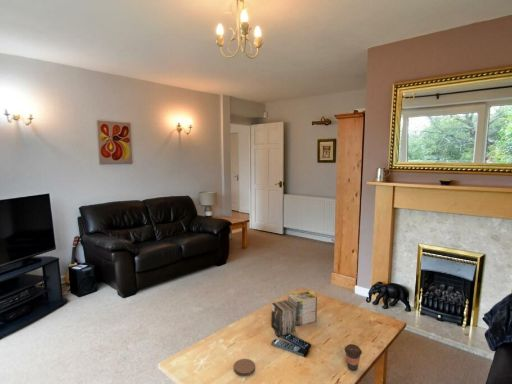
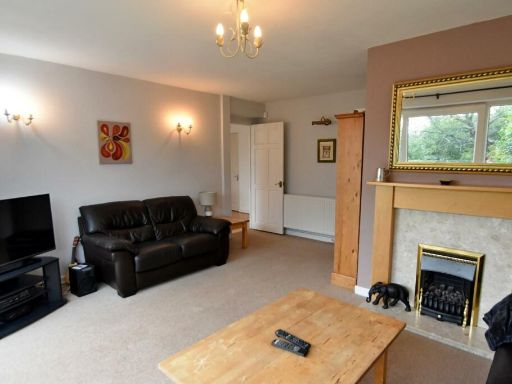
- magazine [270,290,318,337]
- coffee cup [344,343,363,372]
- coaster [233,358,256,377]
